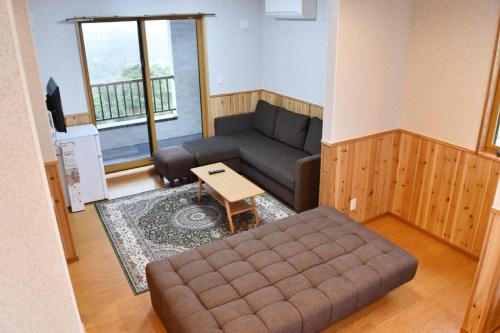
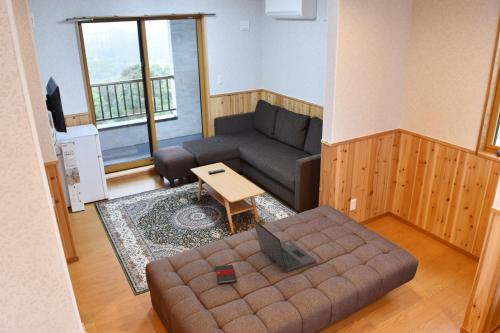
+ laptop [253,219,317,274]
+ book [214,264,237,285]
